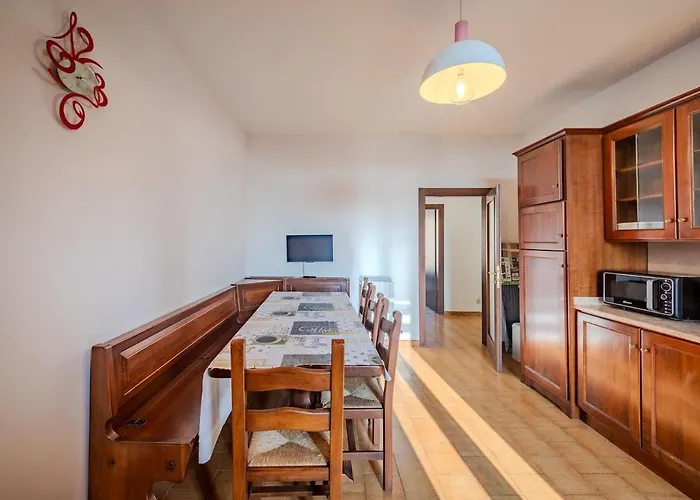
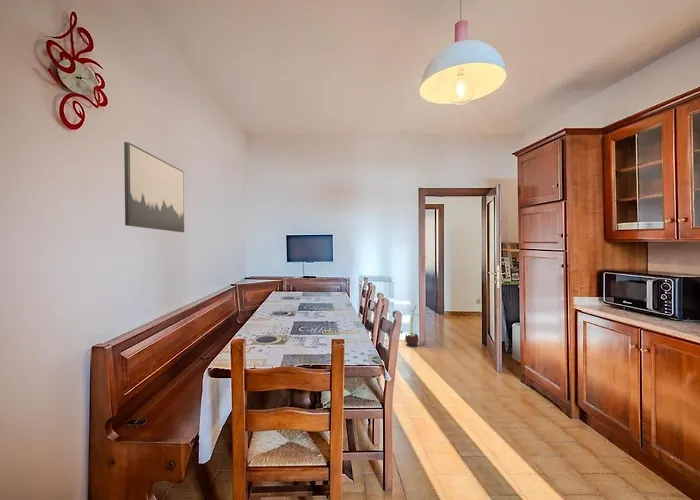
+ wall art [123,141,185,233]
+ potted plant [404,304,423,348]
